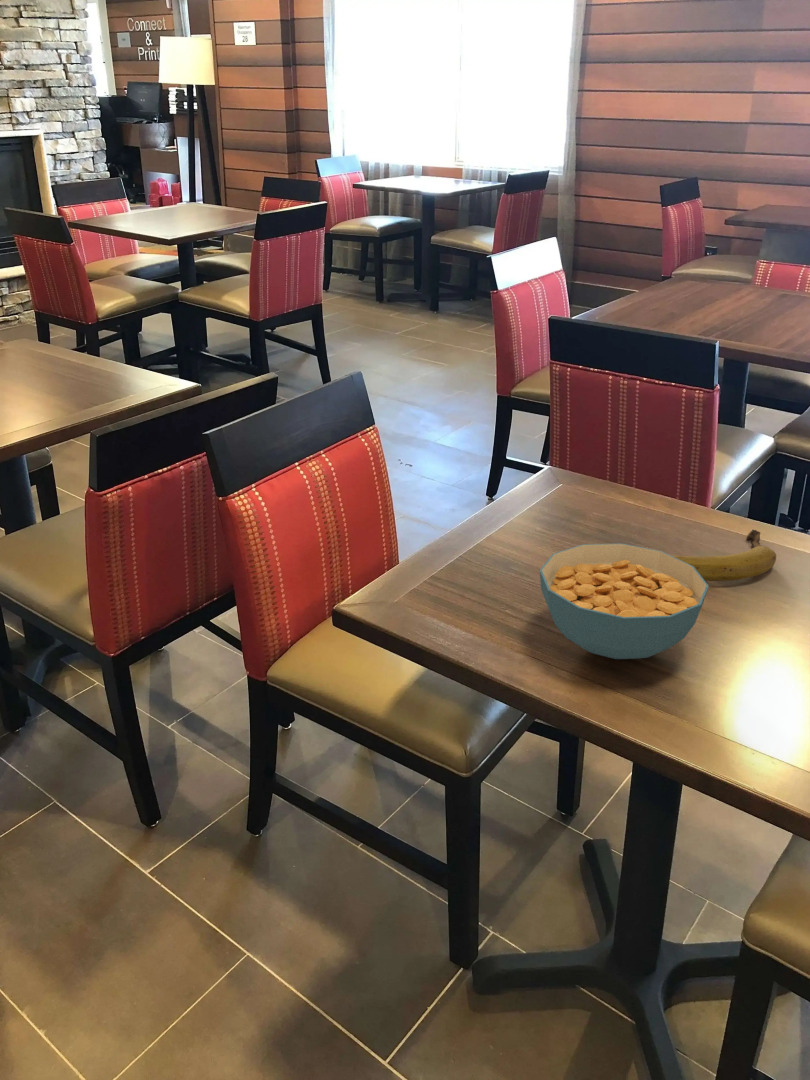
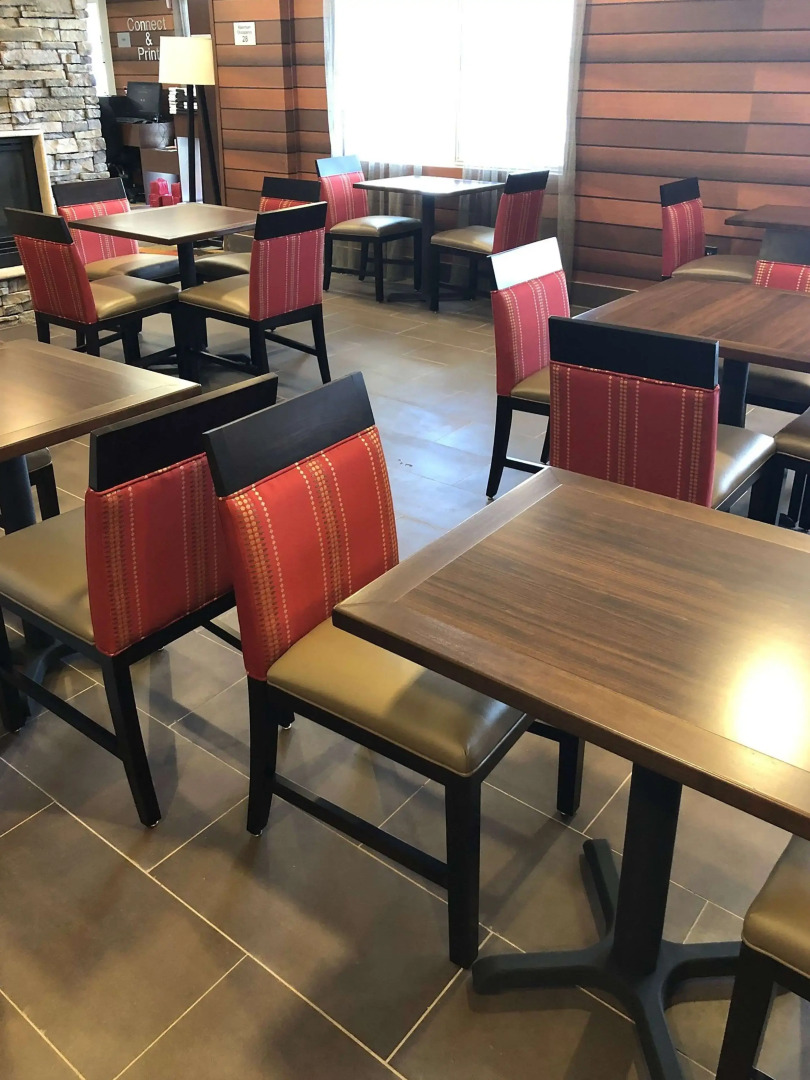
- cereal bowl [539,543,710,660]
- fruit [672,529,777,582]
